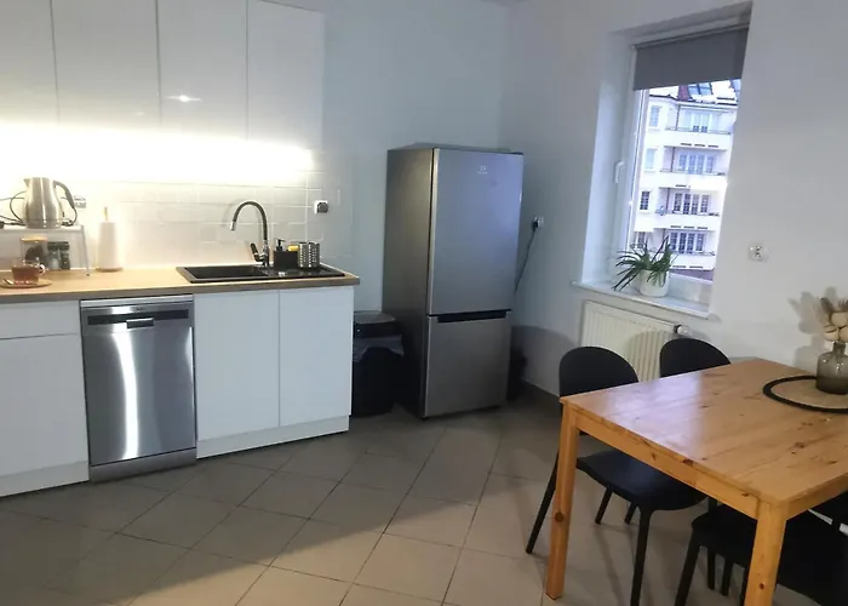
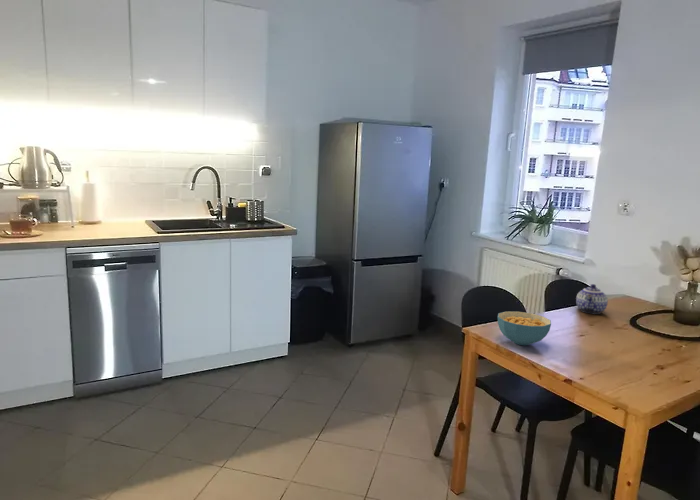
+ teapot [575,283,609,315]
+ cereal bowl [497,310,552,346]
